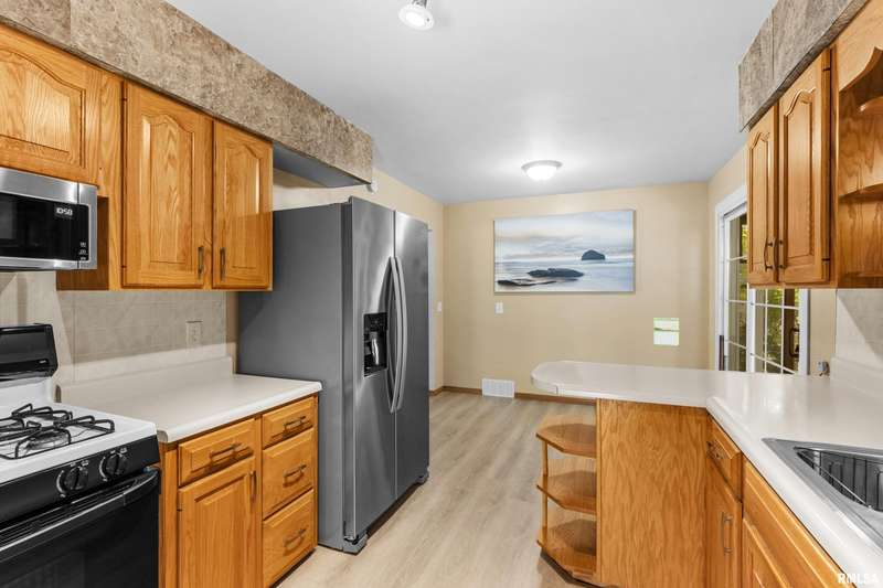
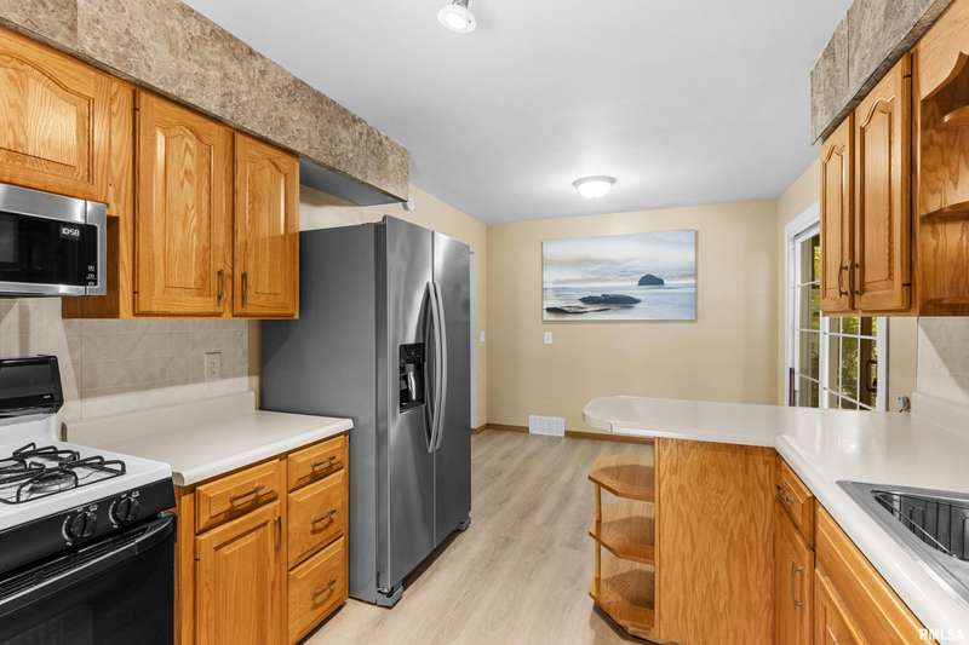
- calendar [652,317,681,348]
